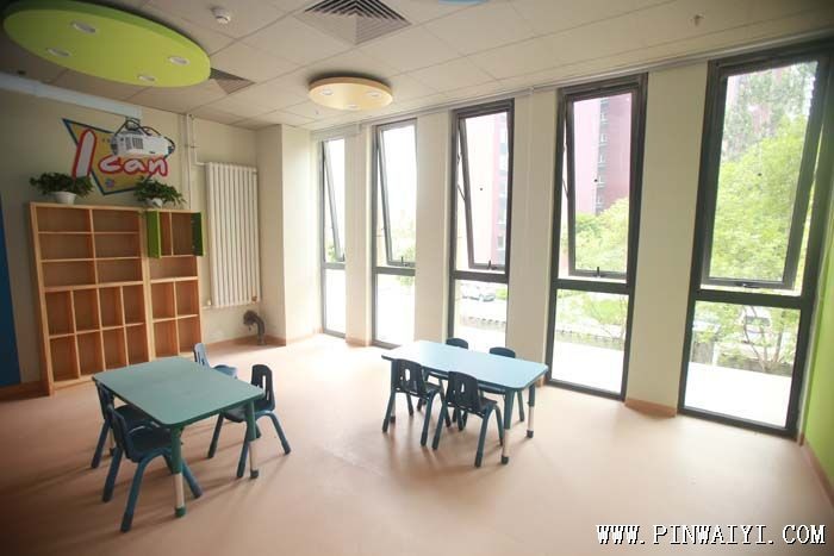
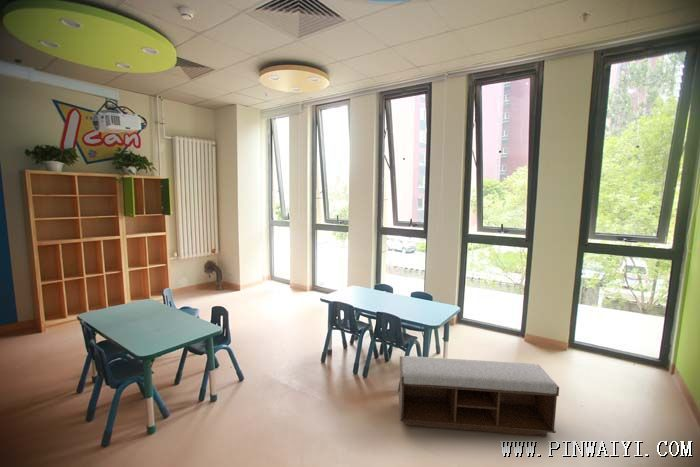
+ bench [398,355,560,437]
